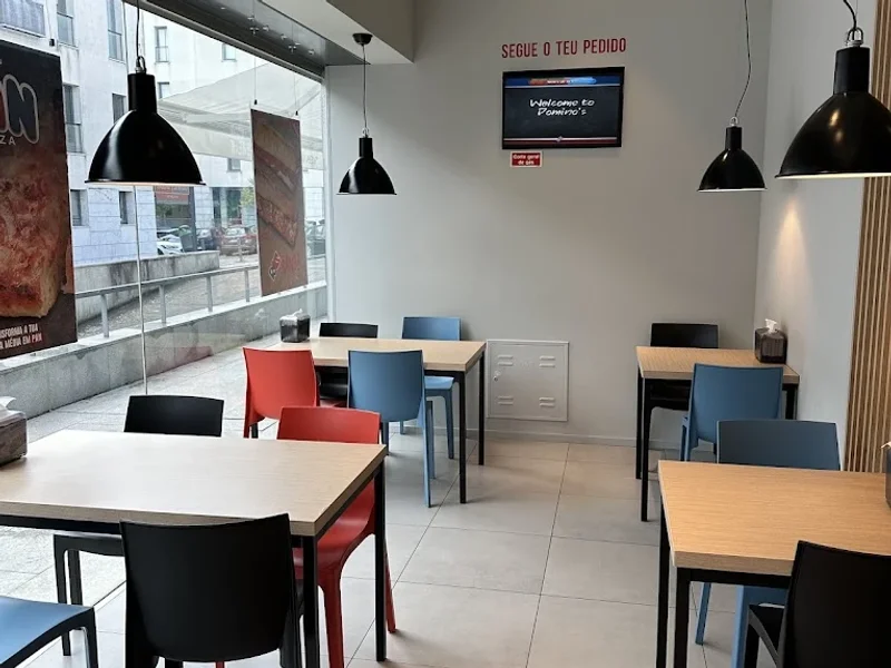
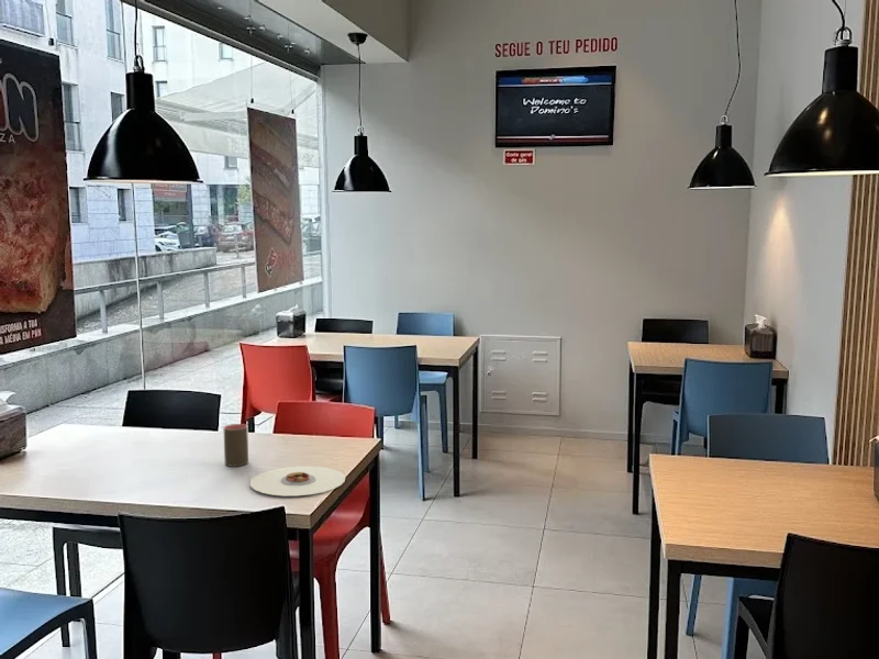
+ cup [223,423,249,468]
+ plate [249,465,346,496]
